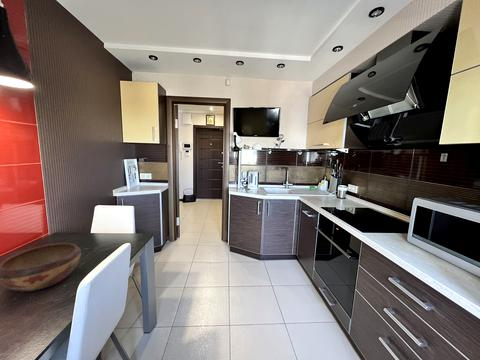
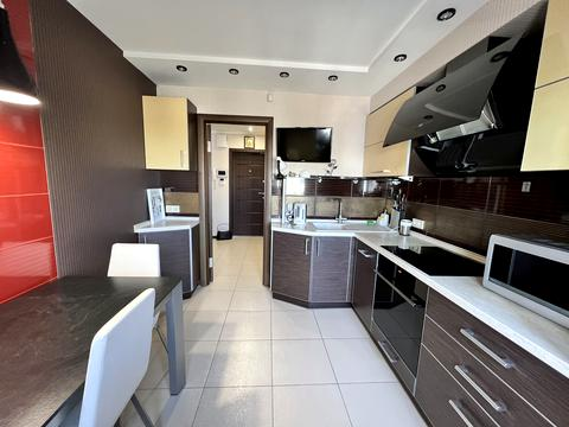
- decorative bowl [0,242,82,292]
